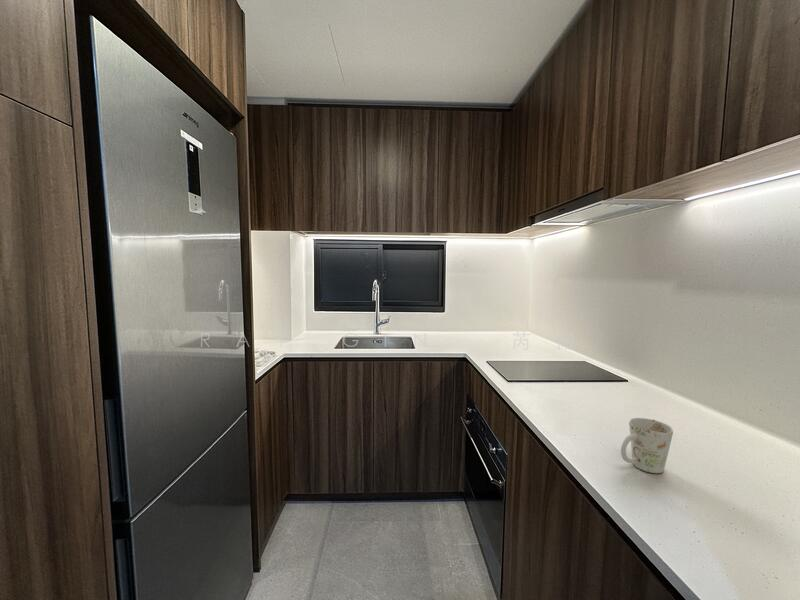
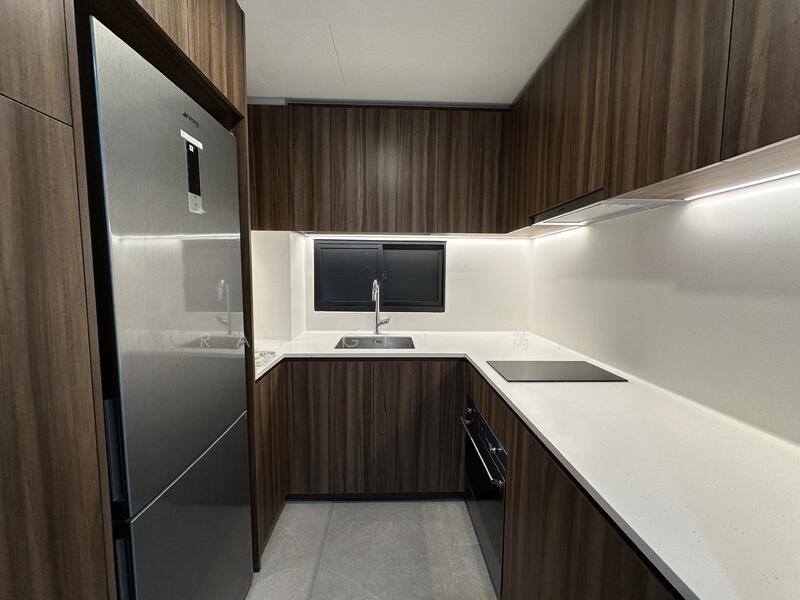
- mug [620,417,674,474]
